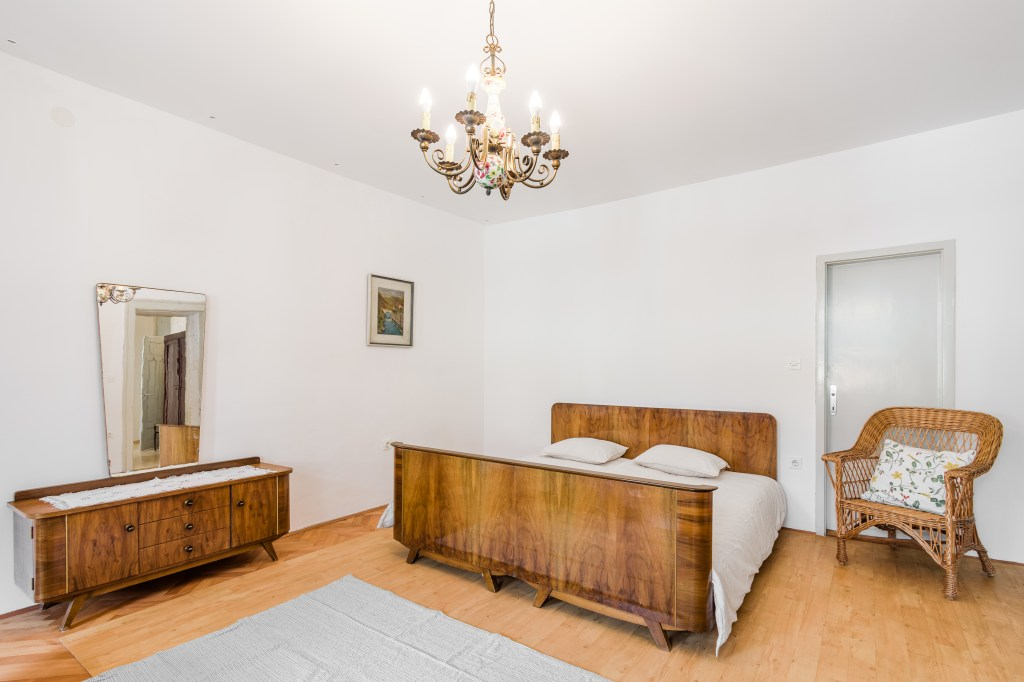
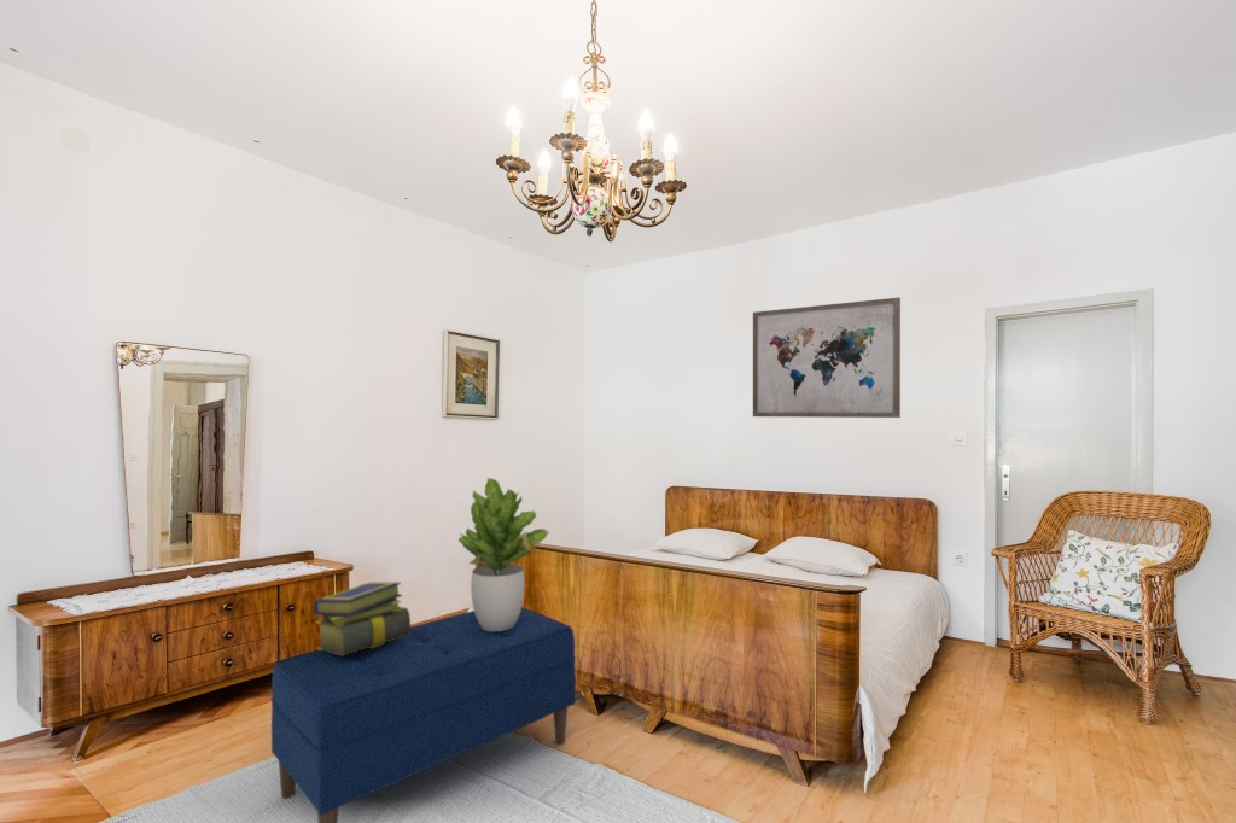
+ bench [270,606,577,823]
+ potted plant [457,477,552,631]
+ wall art [752,297,902,419]
+ stack of books [313,582,412,655]
